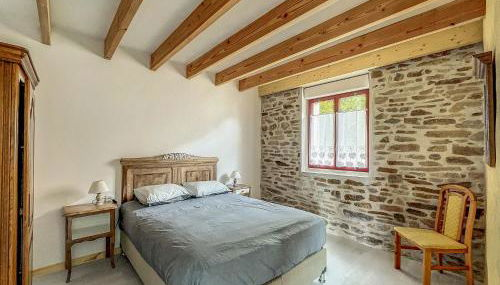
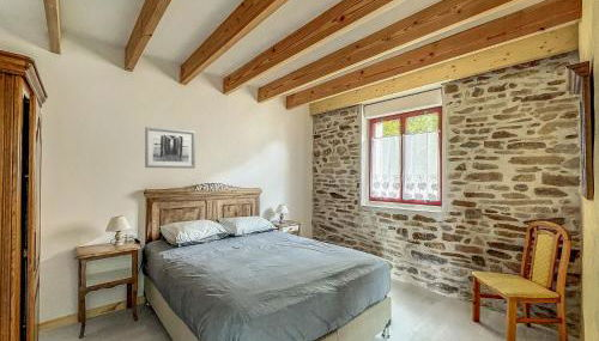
+ wall art [144,126,196,170]
